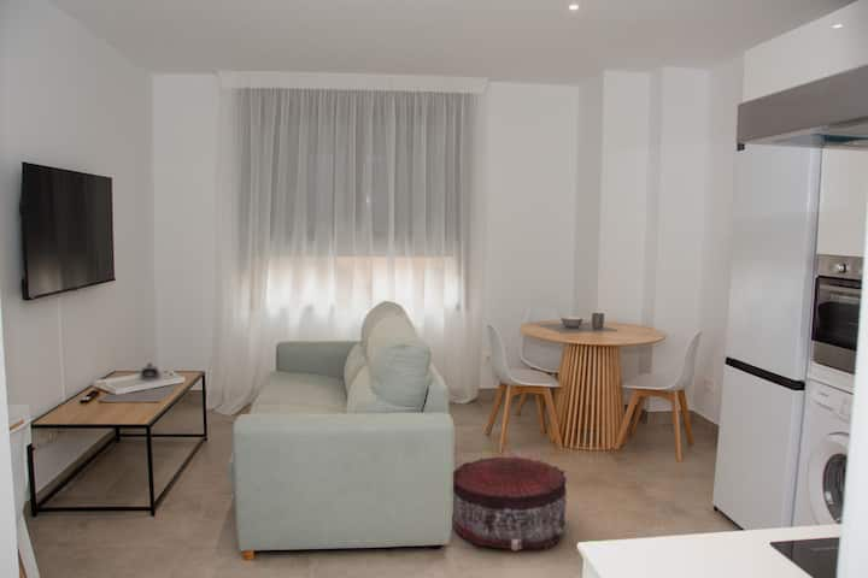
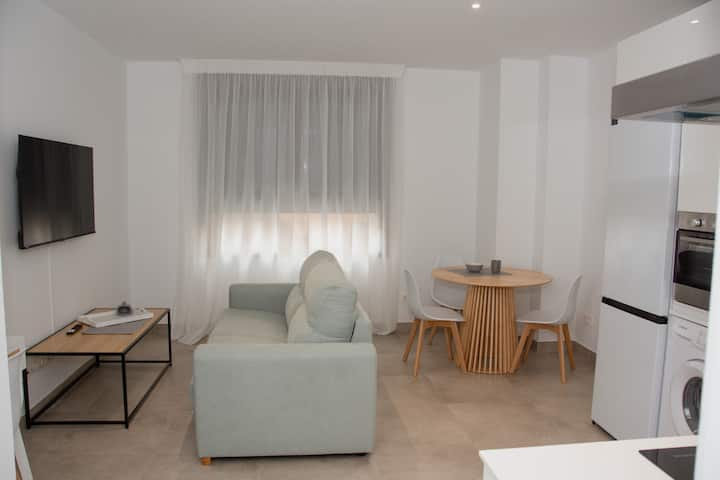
- pouf [451,455,568,552]
